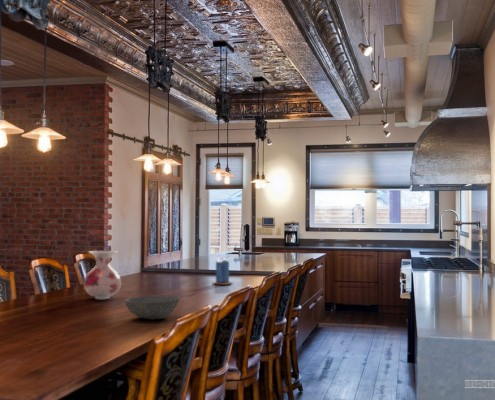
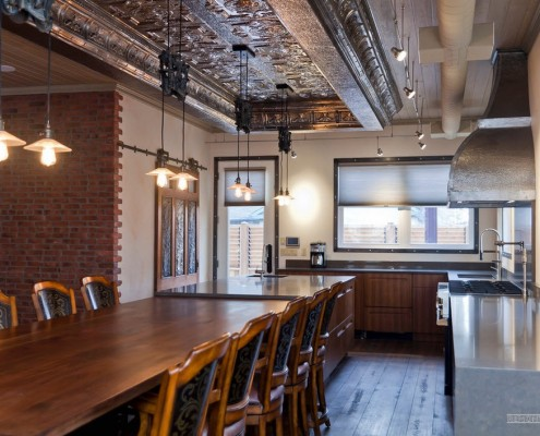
- vase [83,250,122,300]
- bowl [124,294,181,320]
- candle [211,256,234,286]
